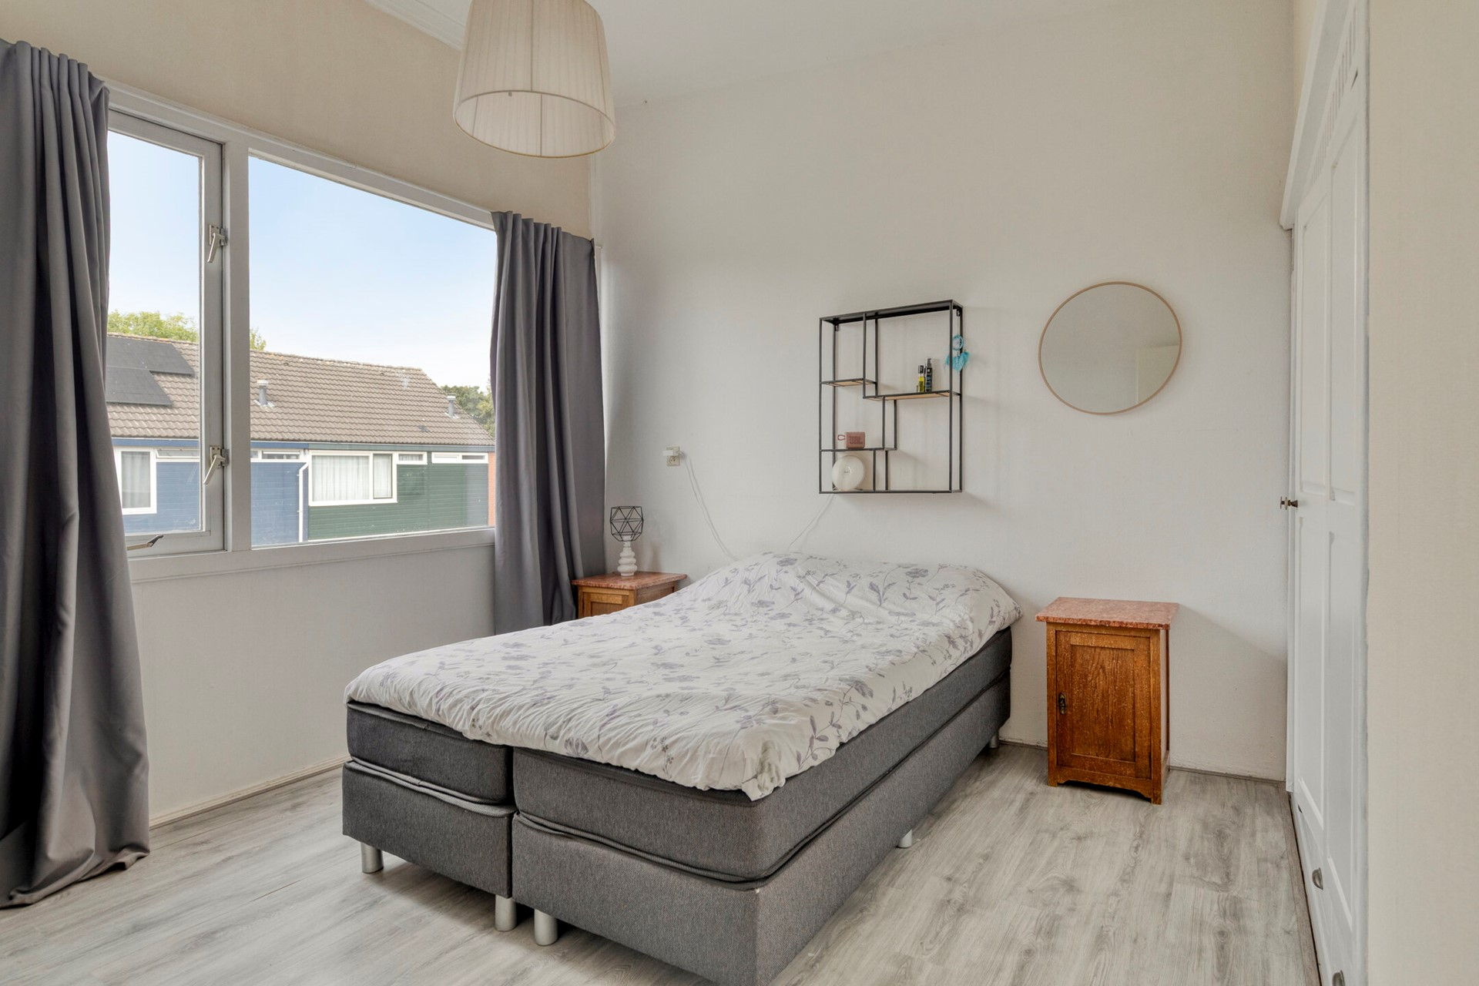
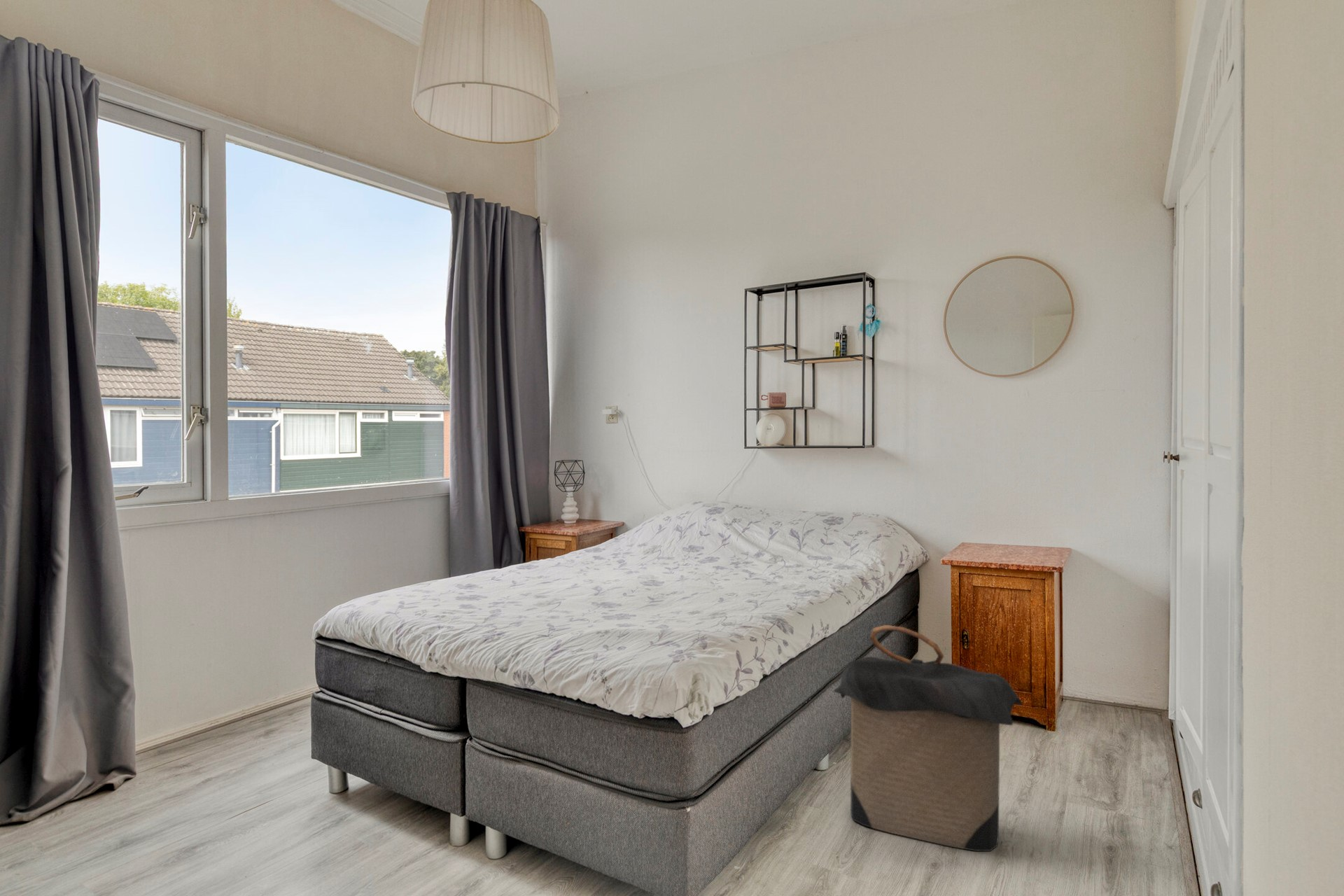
+ laundry hamper [832,624,1023,852]
